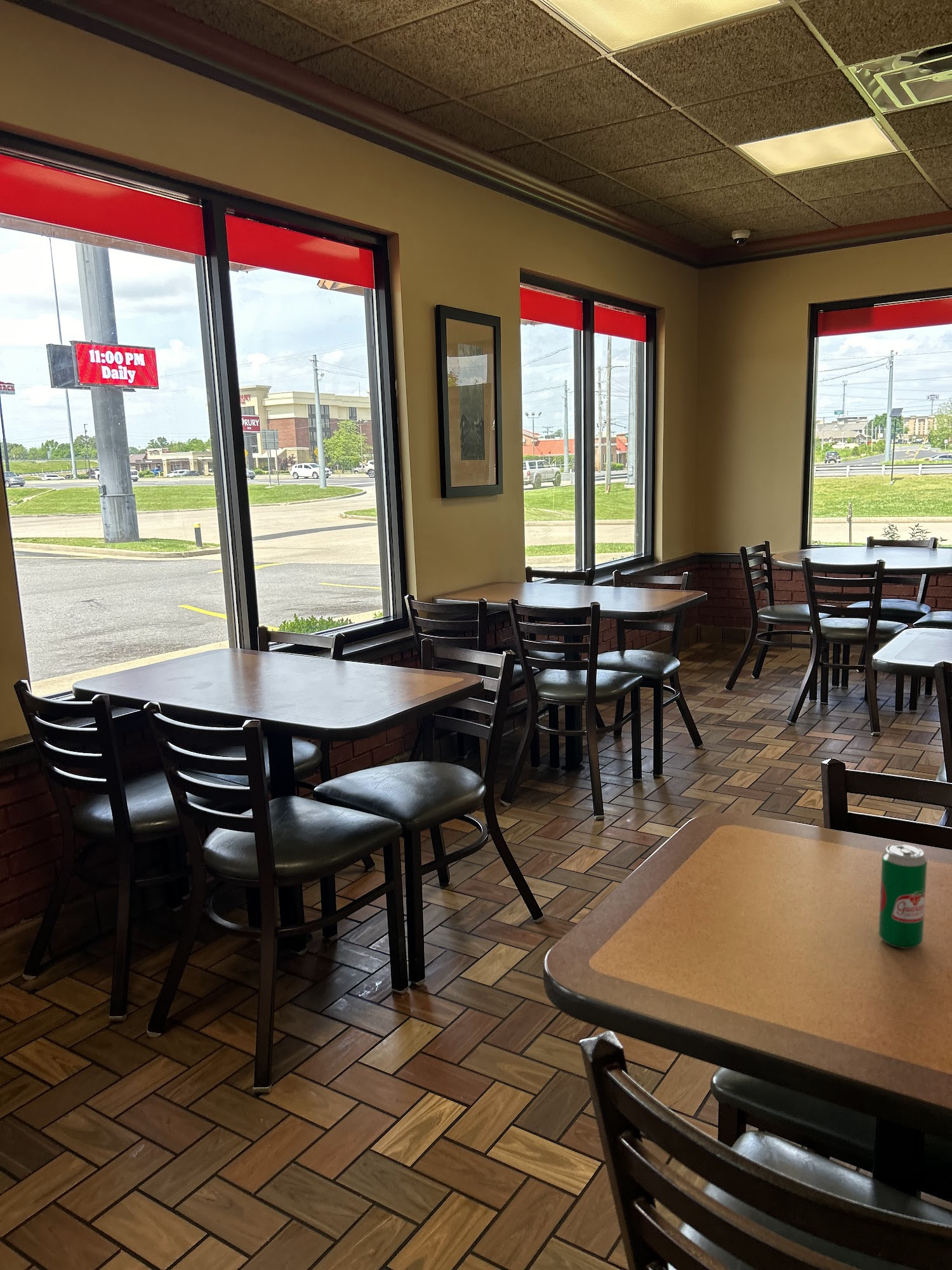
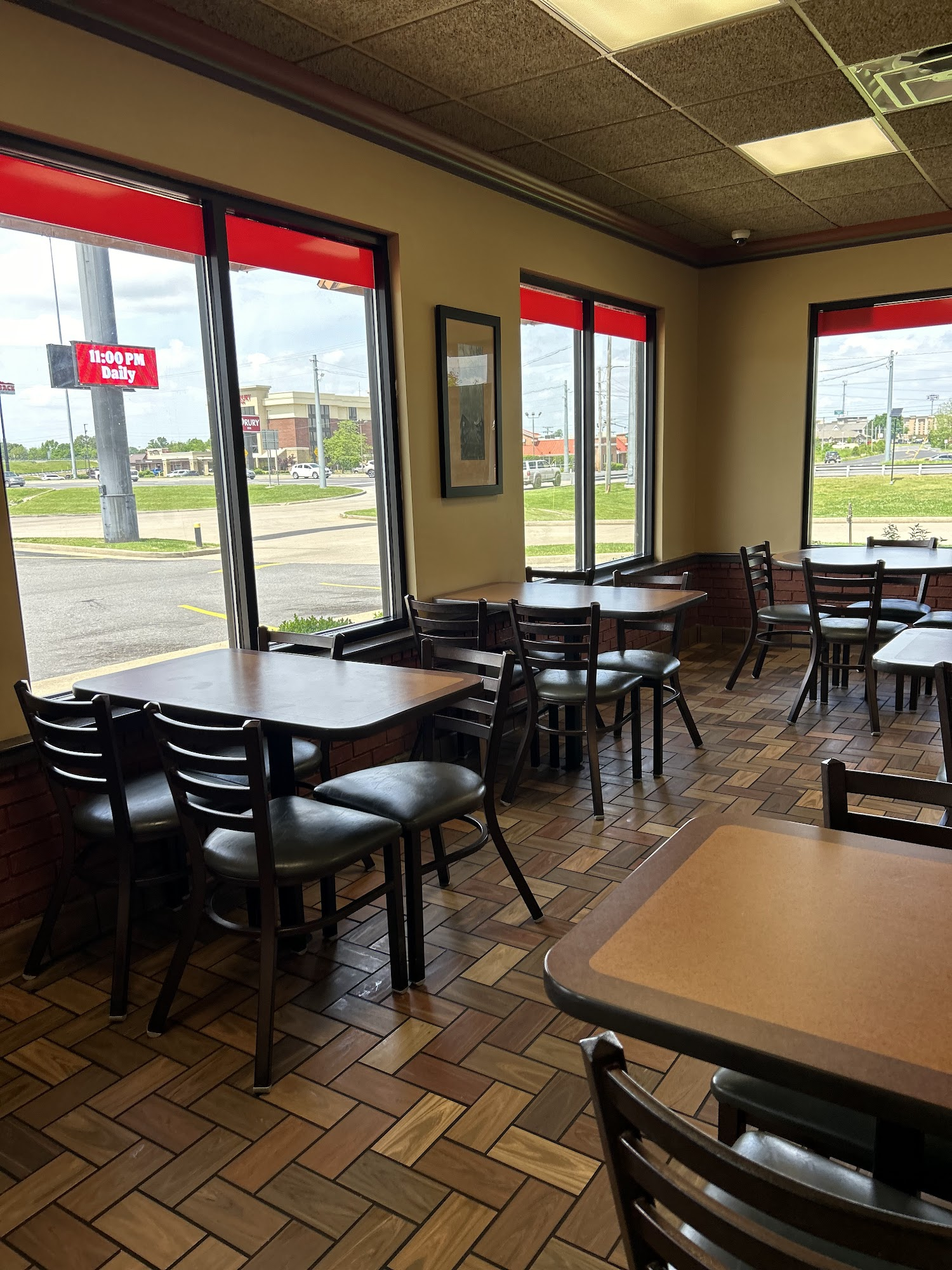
- soda can [878,843,928,949]
